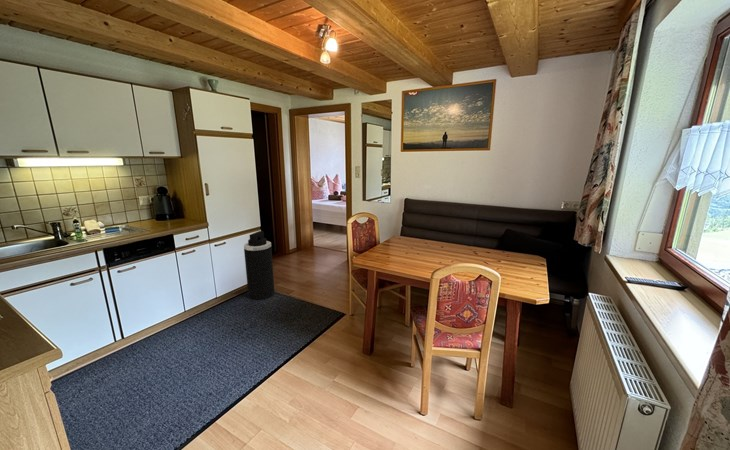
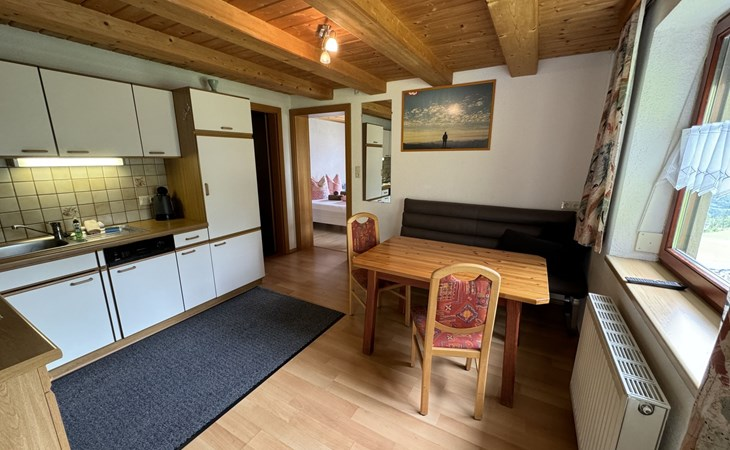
- trash can [243,230,276,301]
